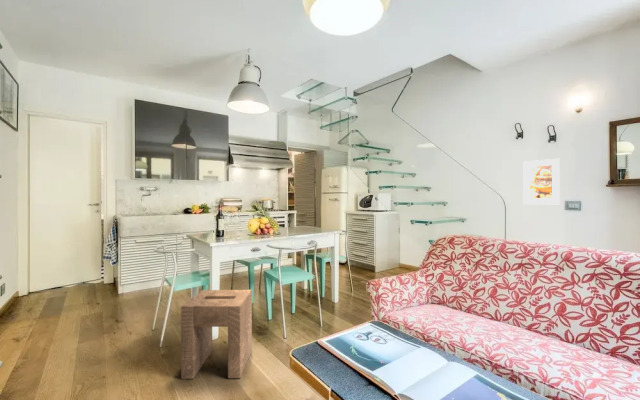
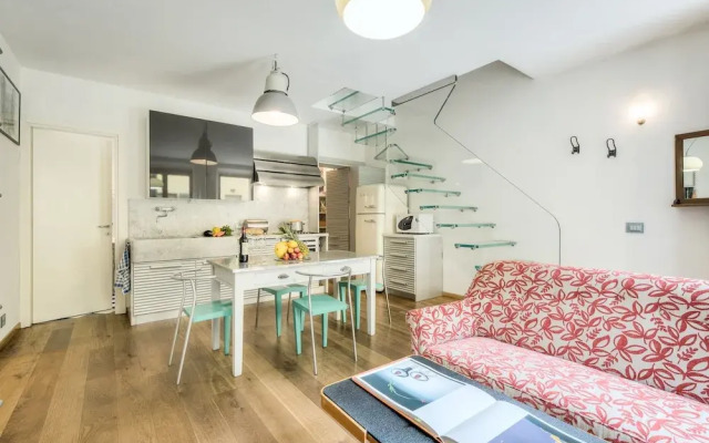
- stool [180,289,253,380]
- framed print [523,158,561,205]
